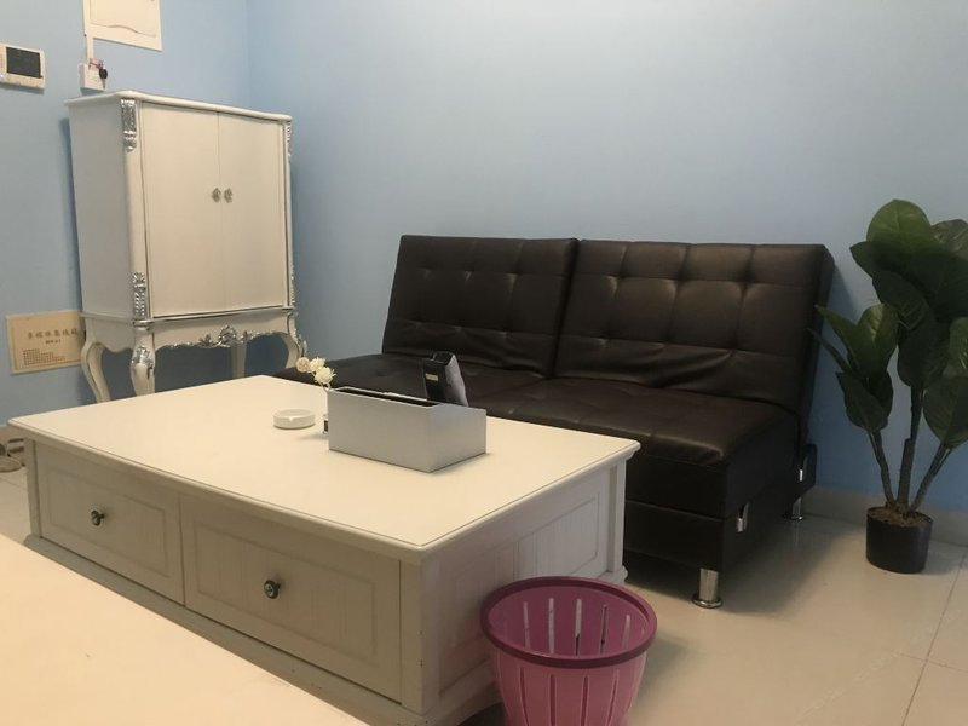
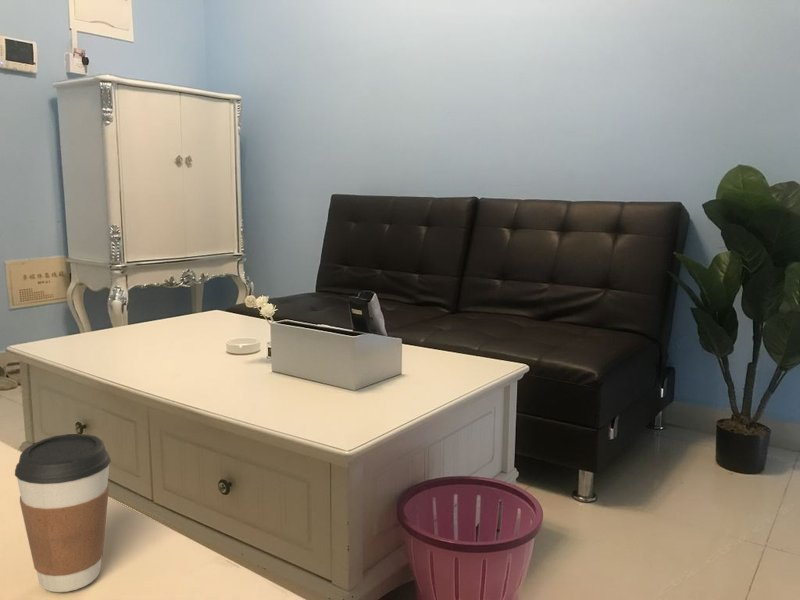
+ coffee cup [14,433,112,593]
